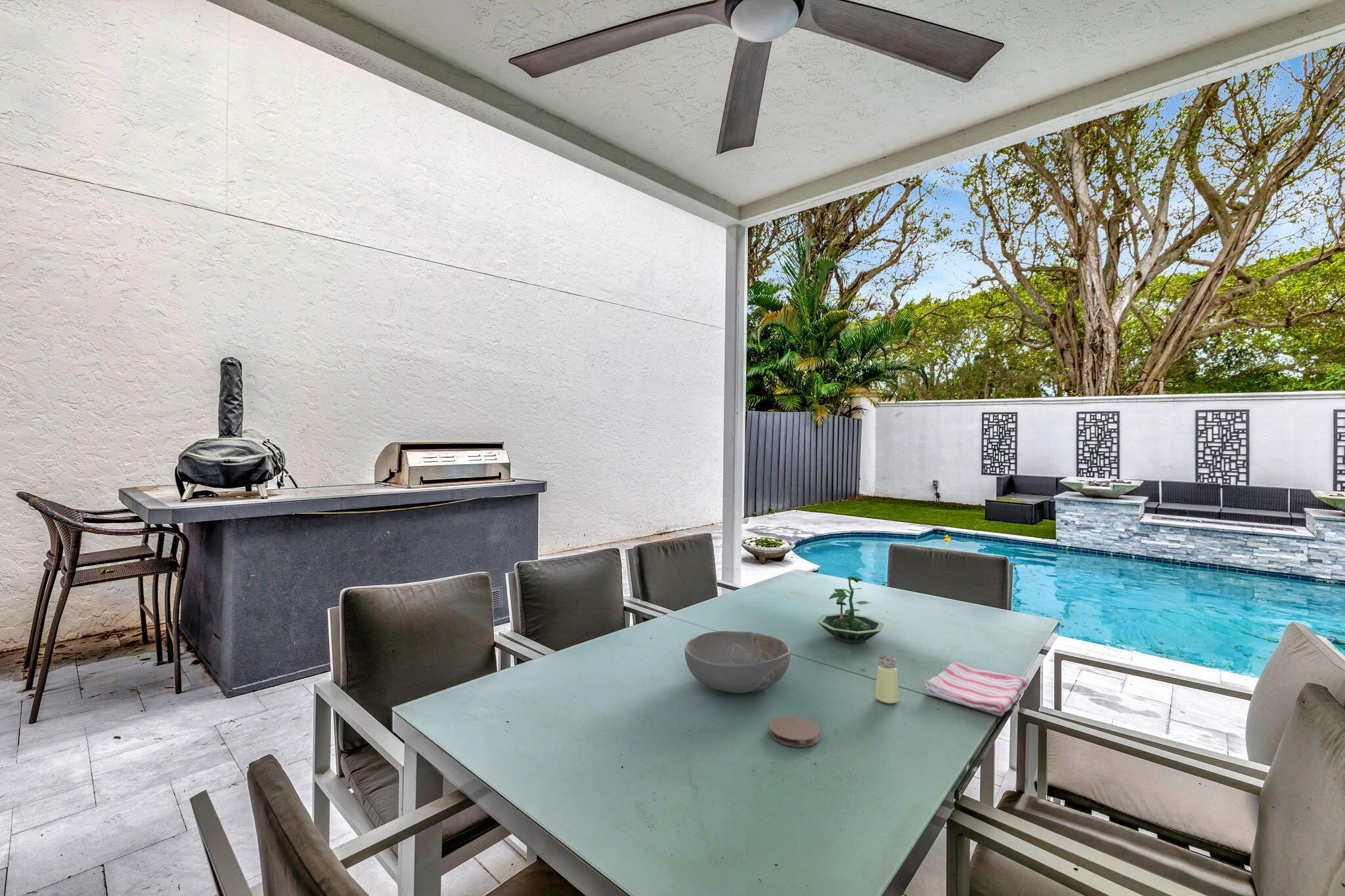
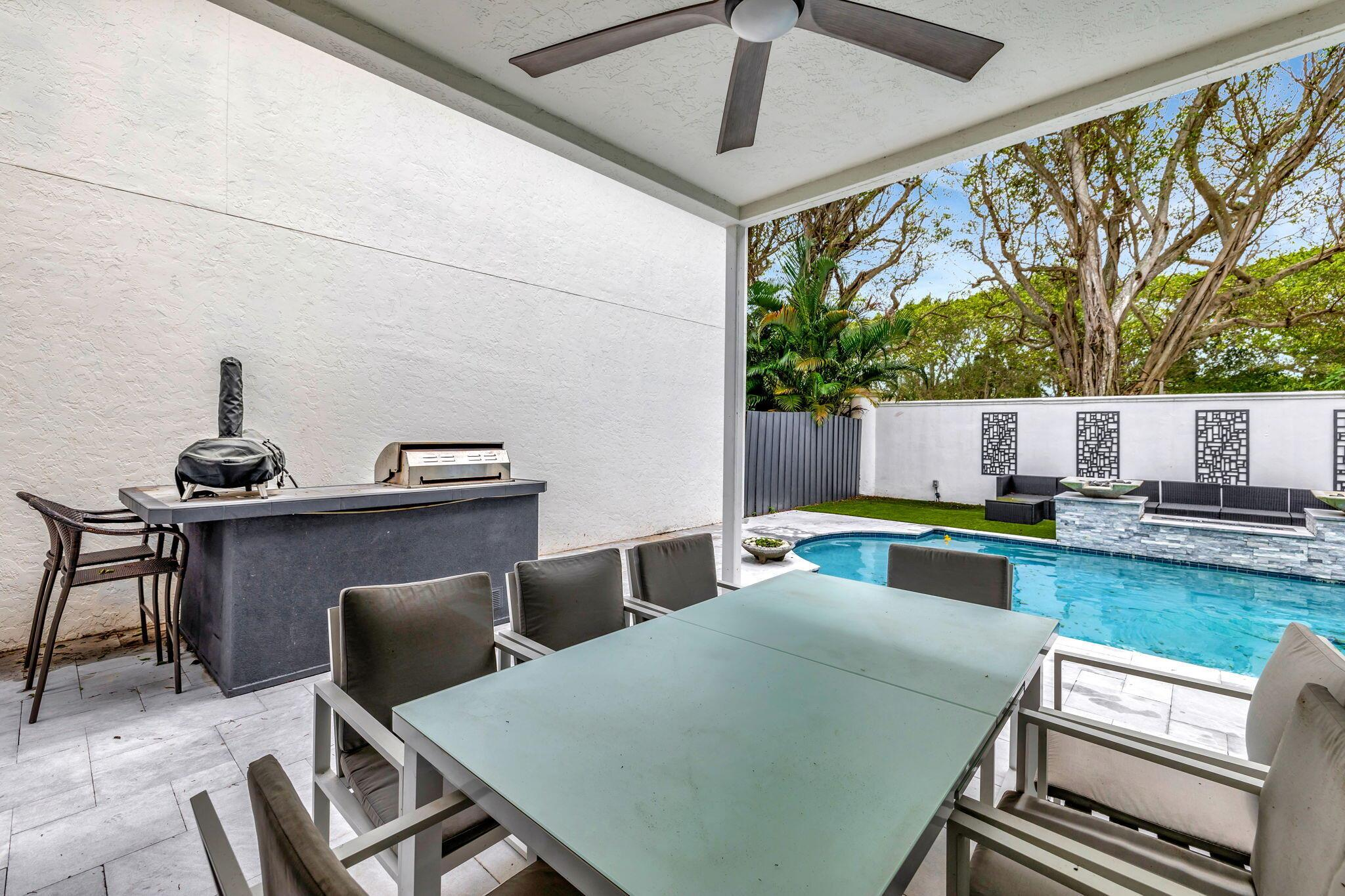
- saltshaker [875,654,900,704]
- bowl [684,630,791,693]
- terrarium [816,576,885,644]
- coaster [768,715,821,748]
- dish towel [923,661,1029,717]
